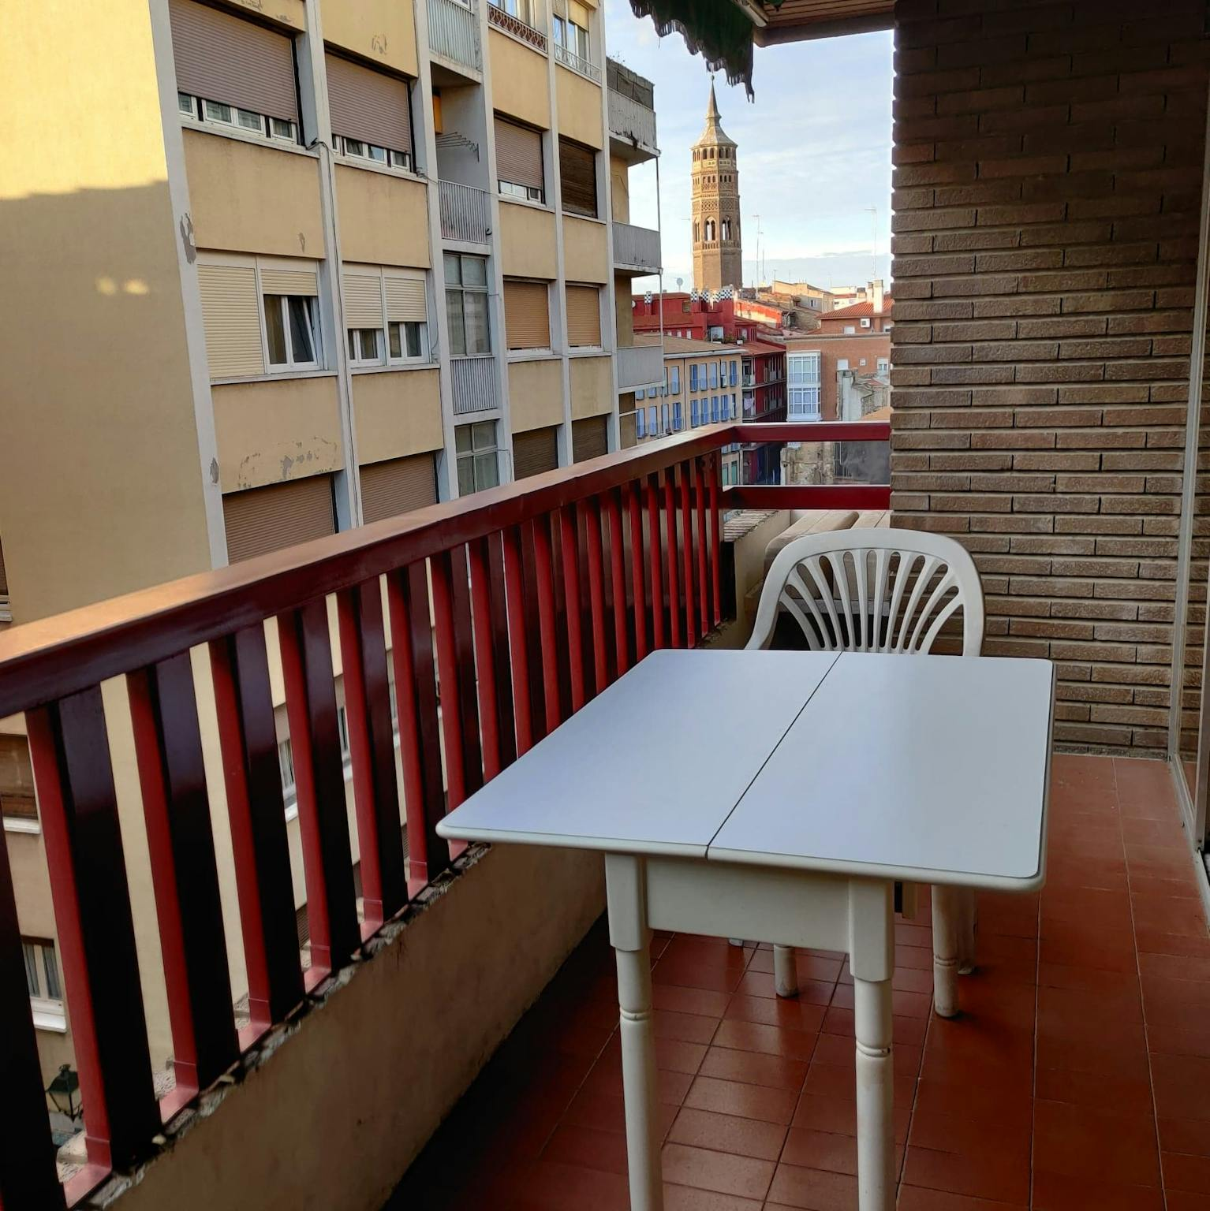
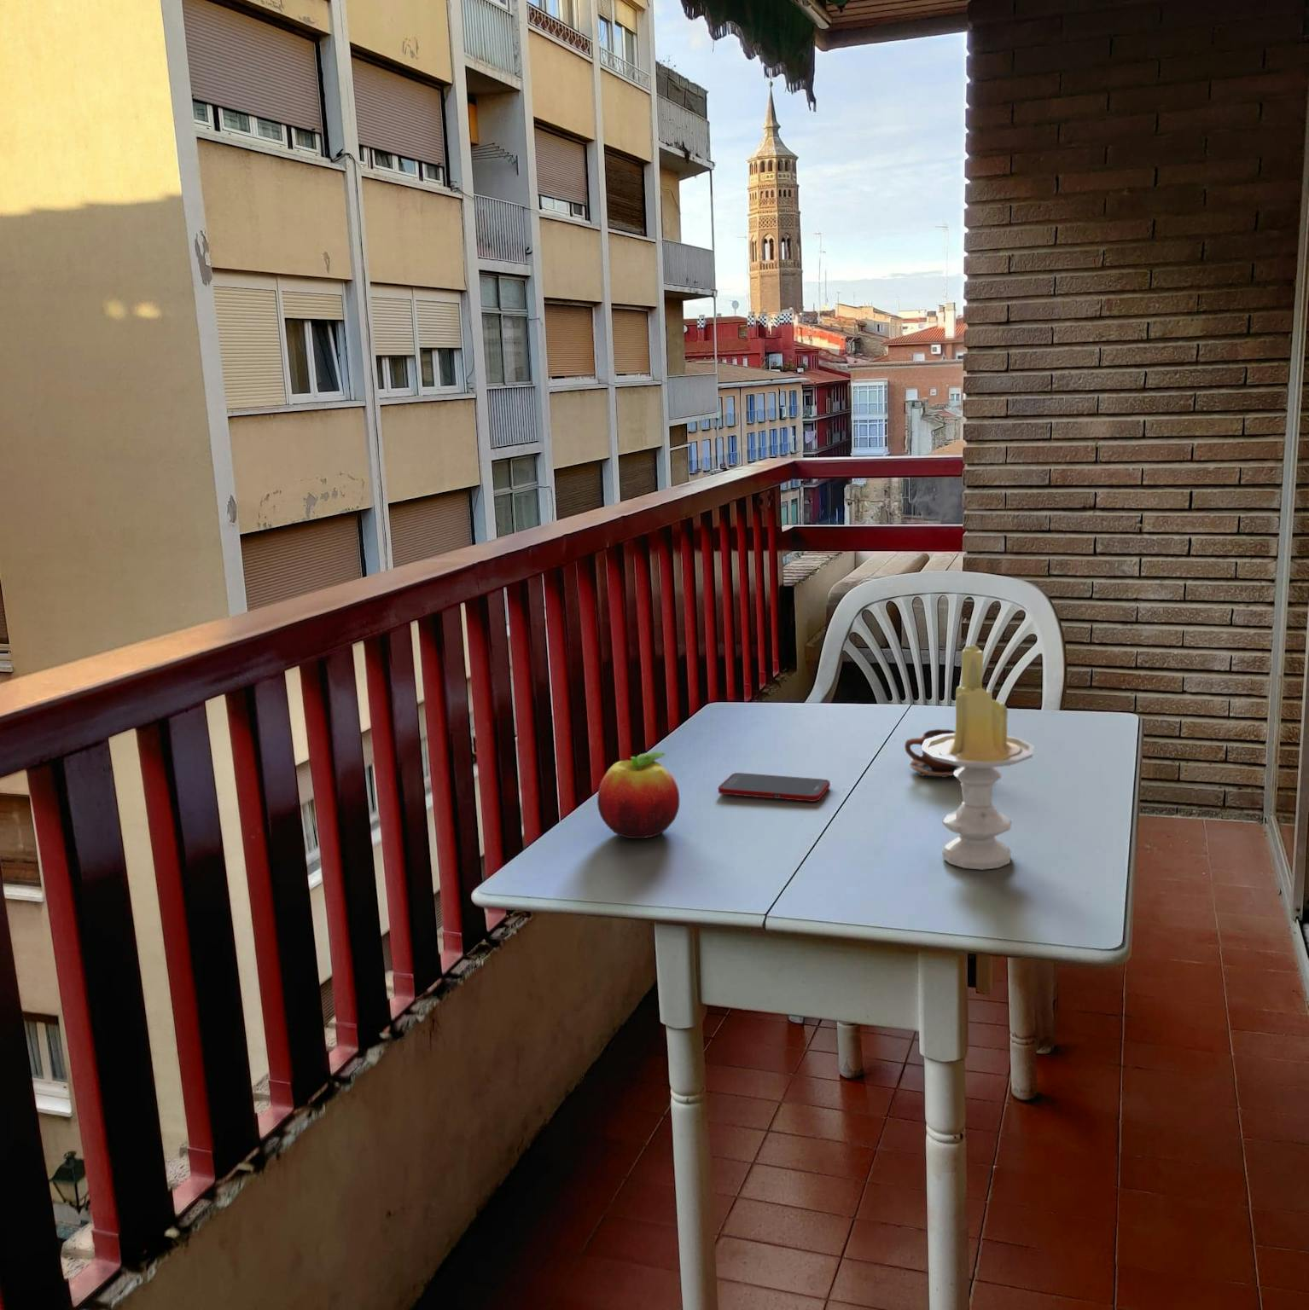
+ fruit [597,750,680,839]
+ cell phone [718,772,831,803]
+ cup [904,729,960,779]
+ candle [921,644,1034,871]
